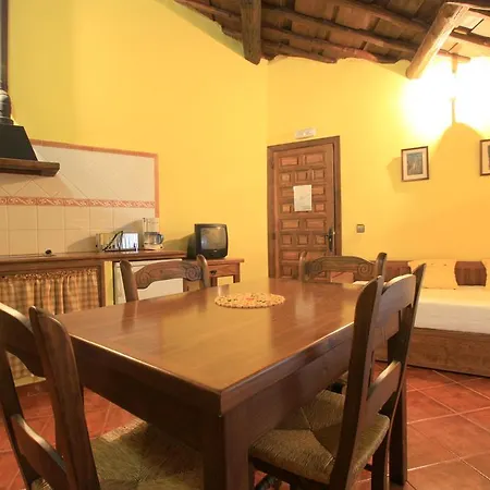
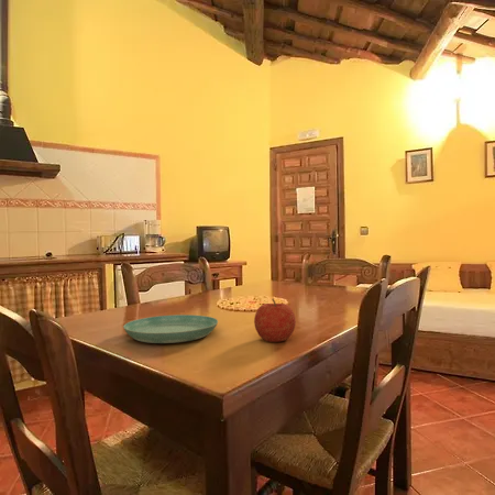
+ saucer [122,314,219,344]
+ fruit [253,297,297,343]
